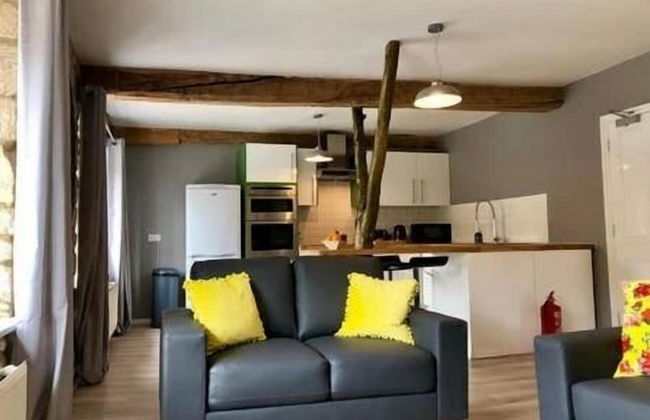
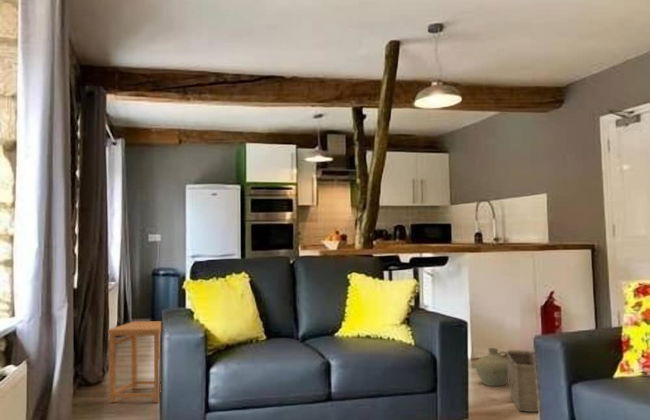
+ side table [107,320,162,404]
+ basket [505,349,540,413]
+ ceramic jug [475,347,509,387]
